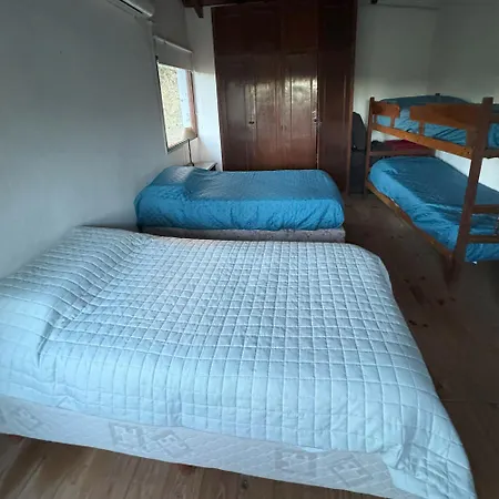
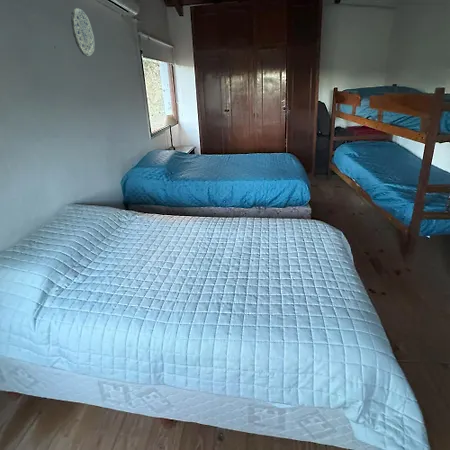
+ decorative plate [70,7,95,57]
